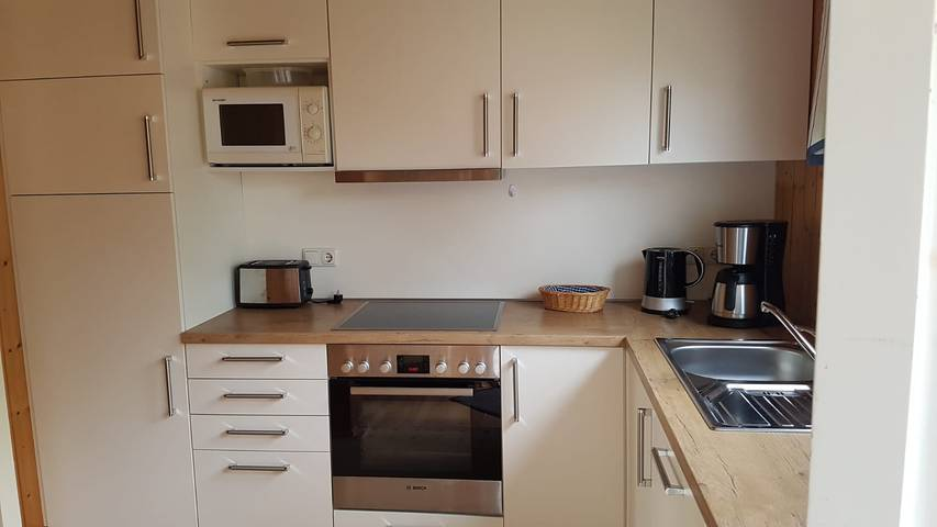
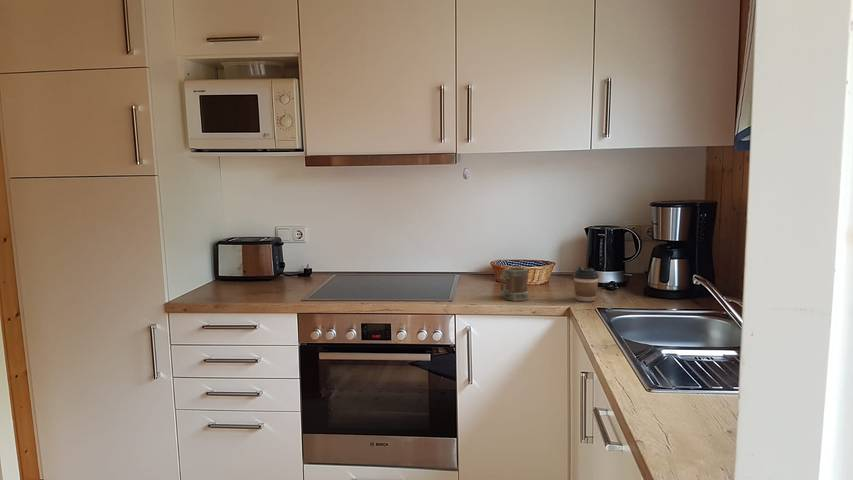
+ mug [499,266,530,302]
+ coffee cup [572,266,600,302]
